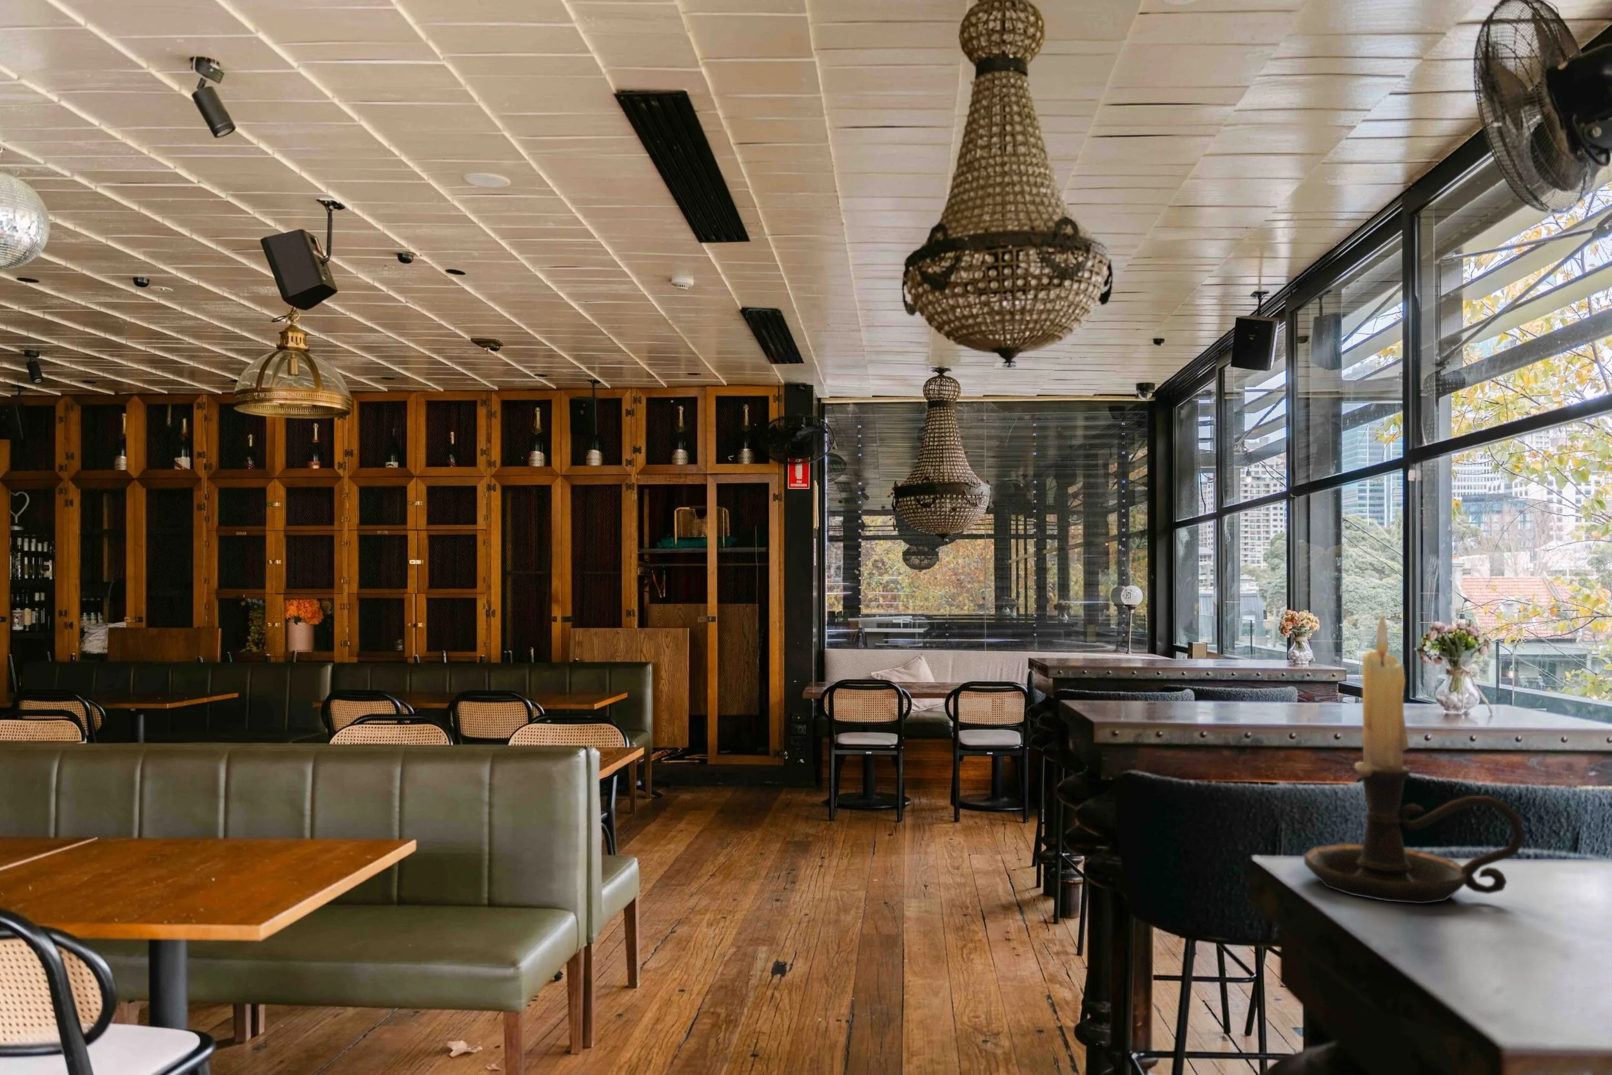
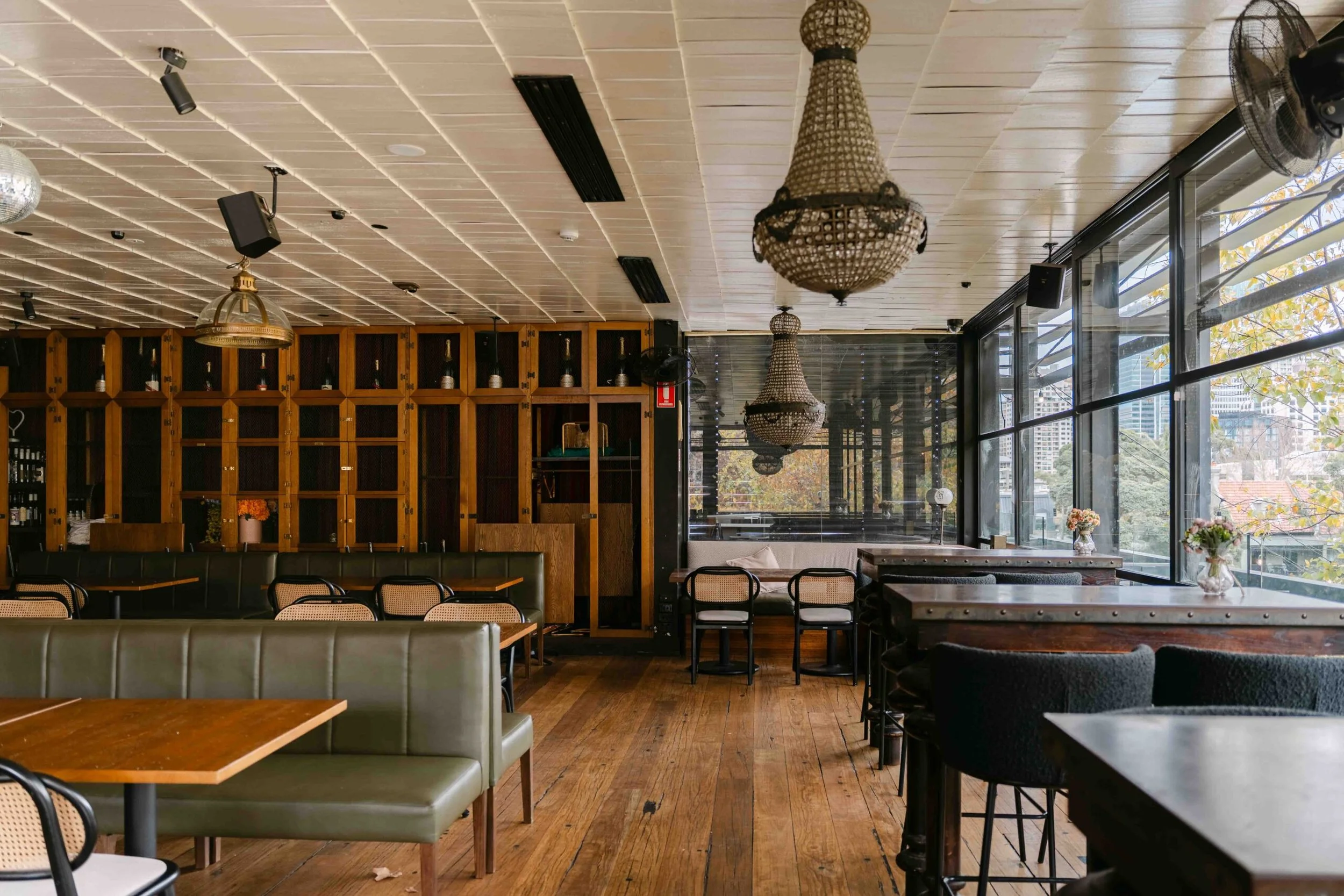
- candle holder [1303,612,1526,905]
